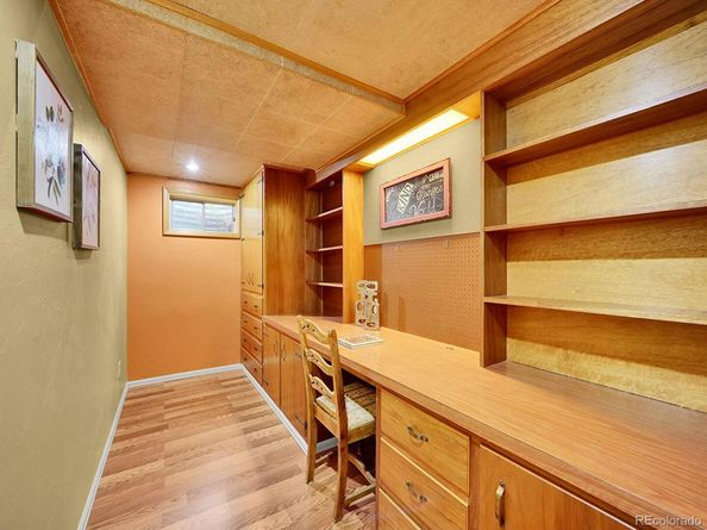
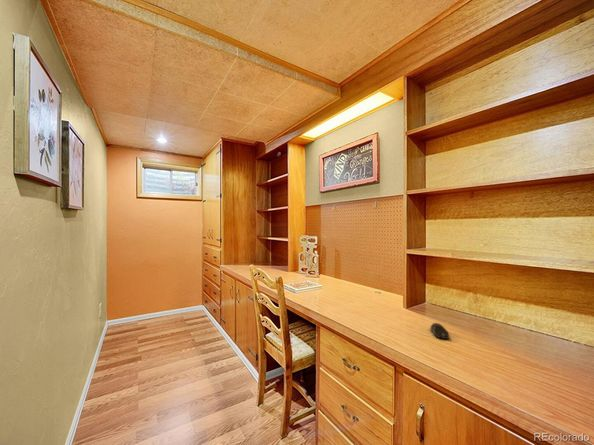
+ computer mouse [429,322,450,340]
